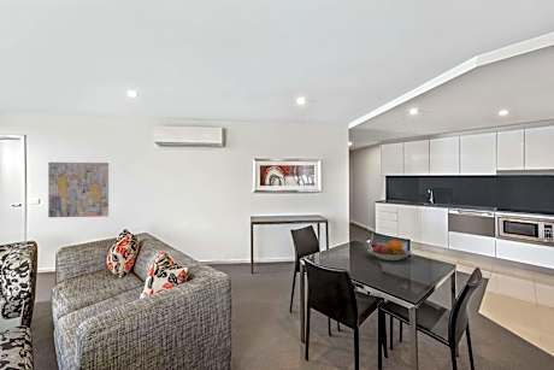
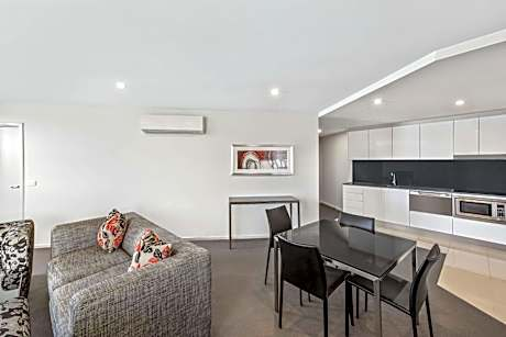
- fruit bowl [367,239,413,262]
- wall art [47,161,110,218]
